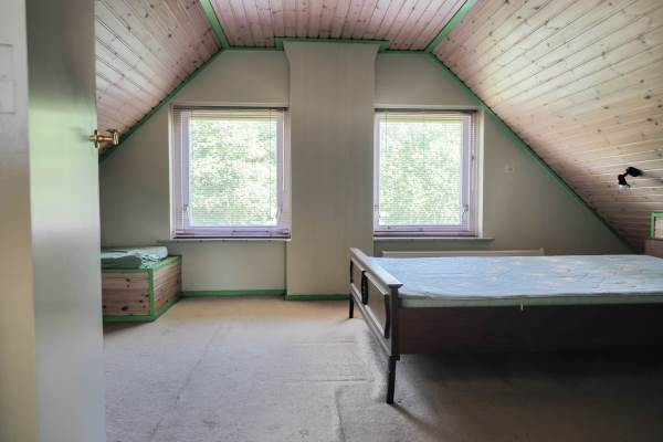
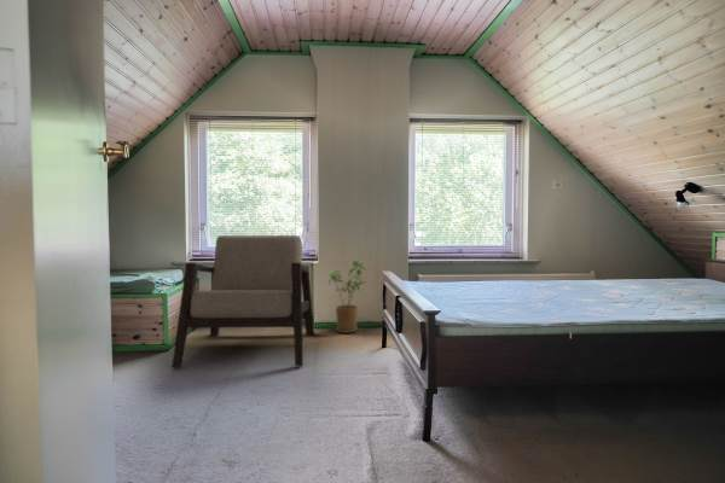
+ house plant [327,258,370,334]
+ armchair [170,234,315,368]
